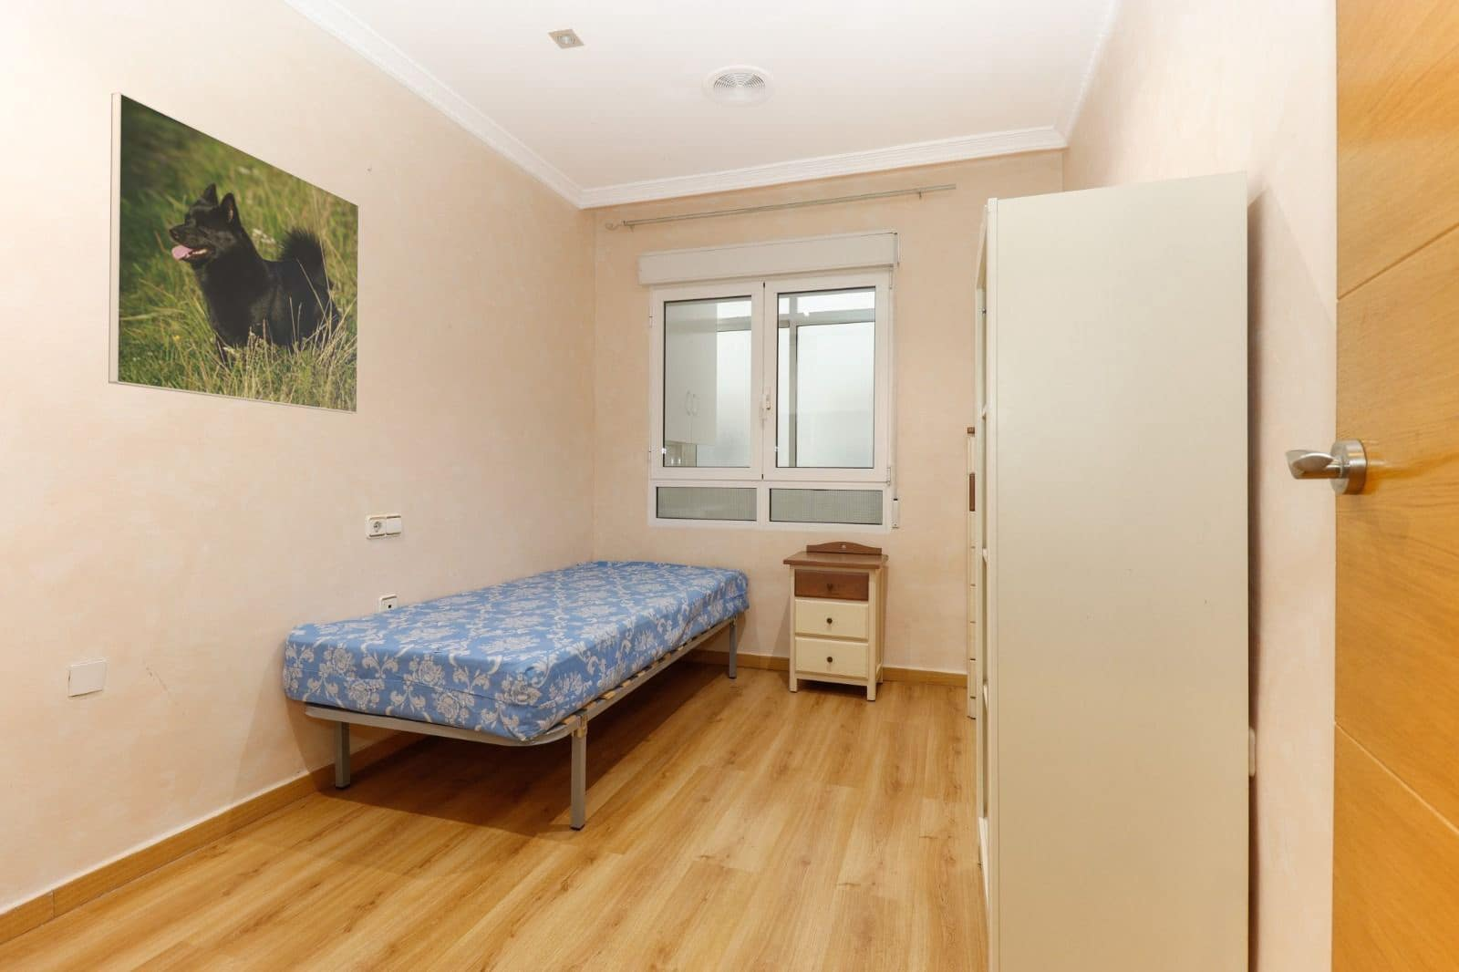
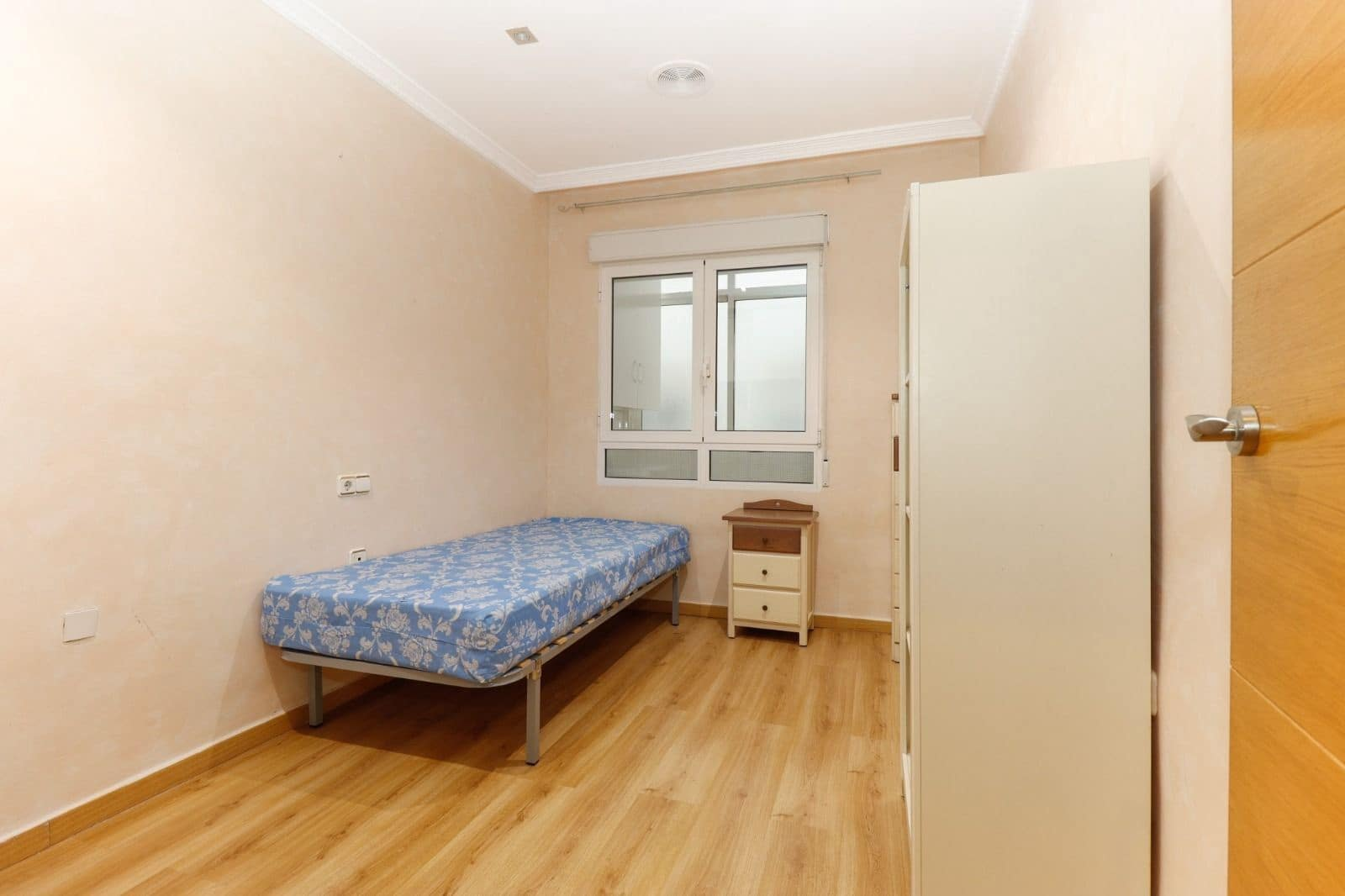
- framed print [107,91,360,414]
